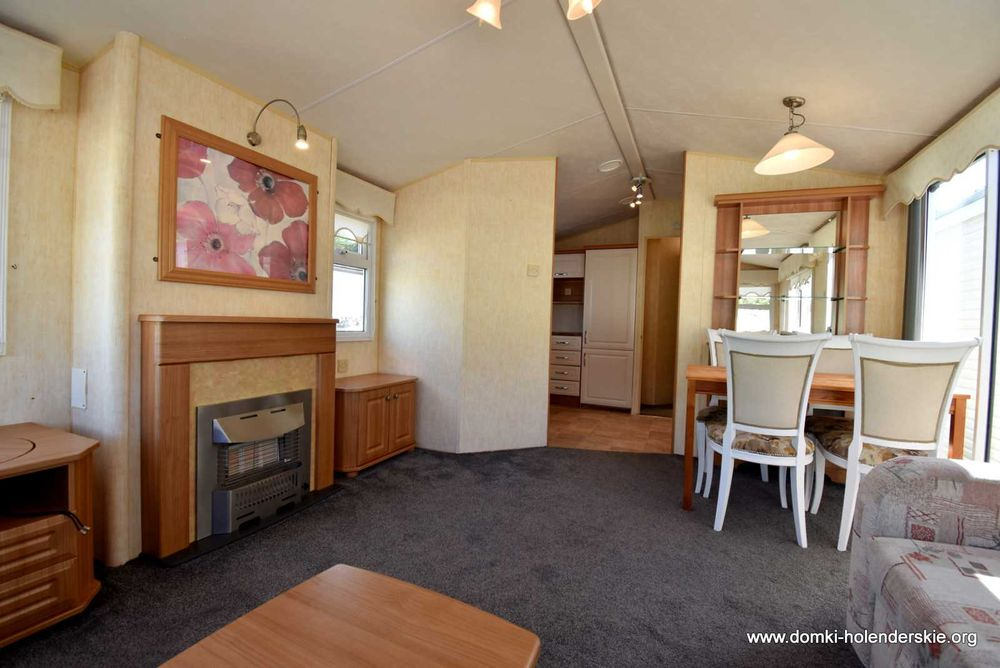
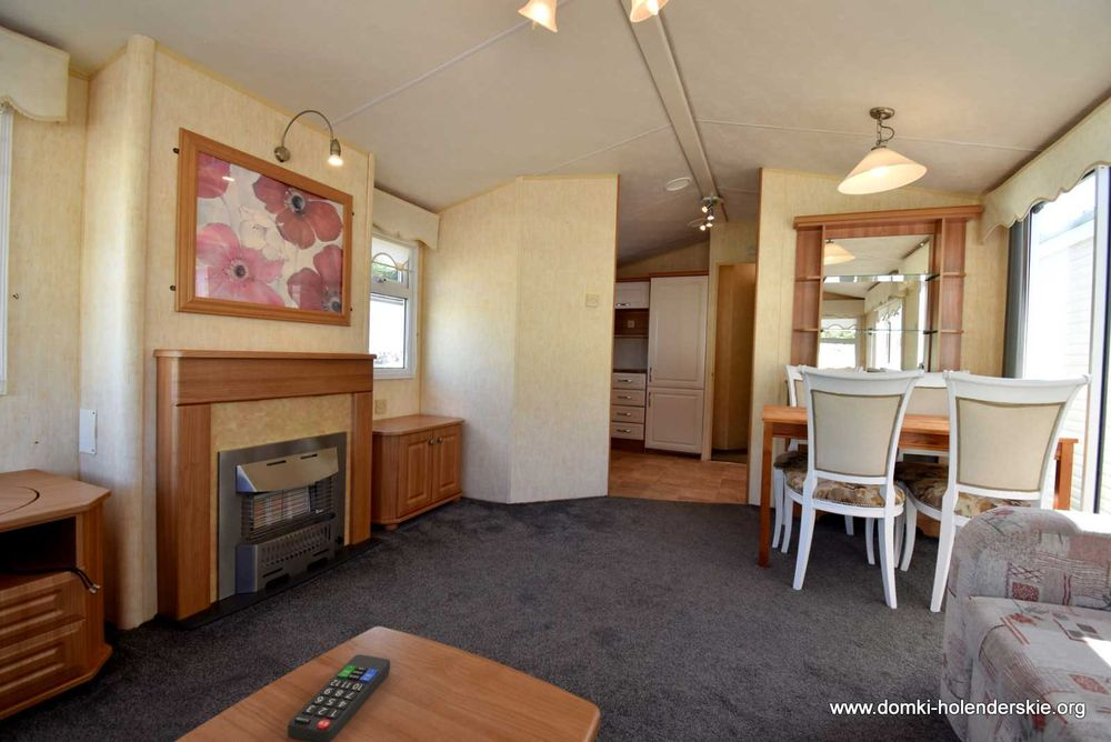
+ remote control [287,653,391,742]
